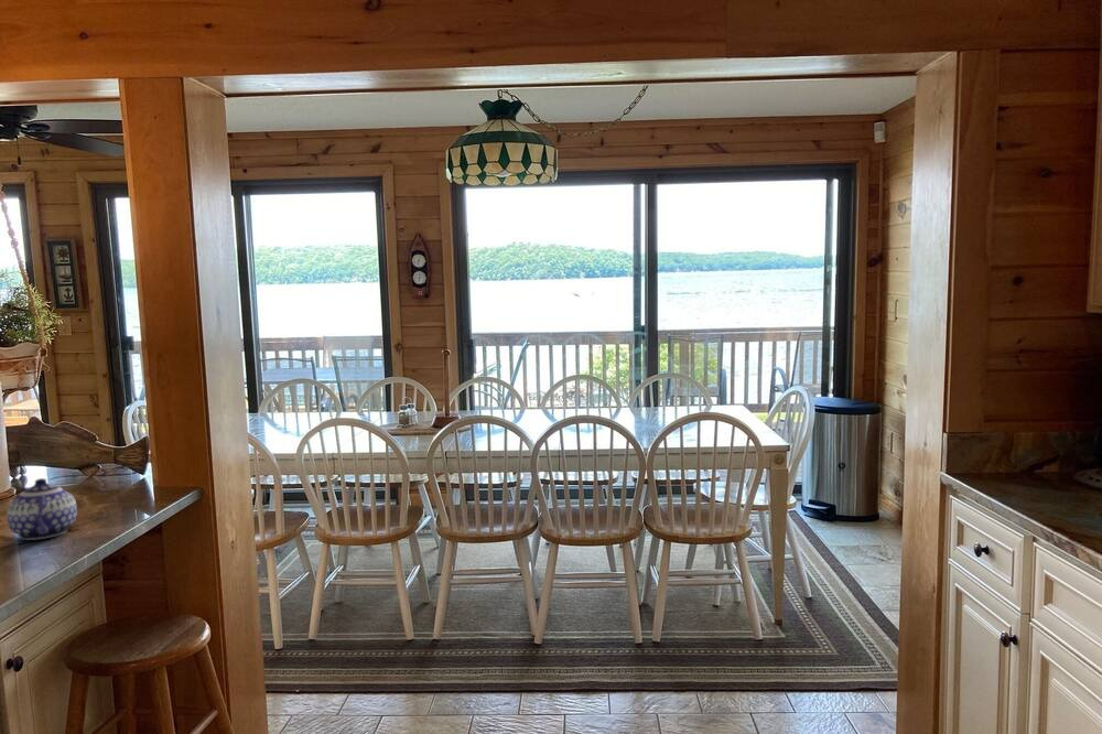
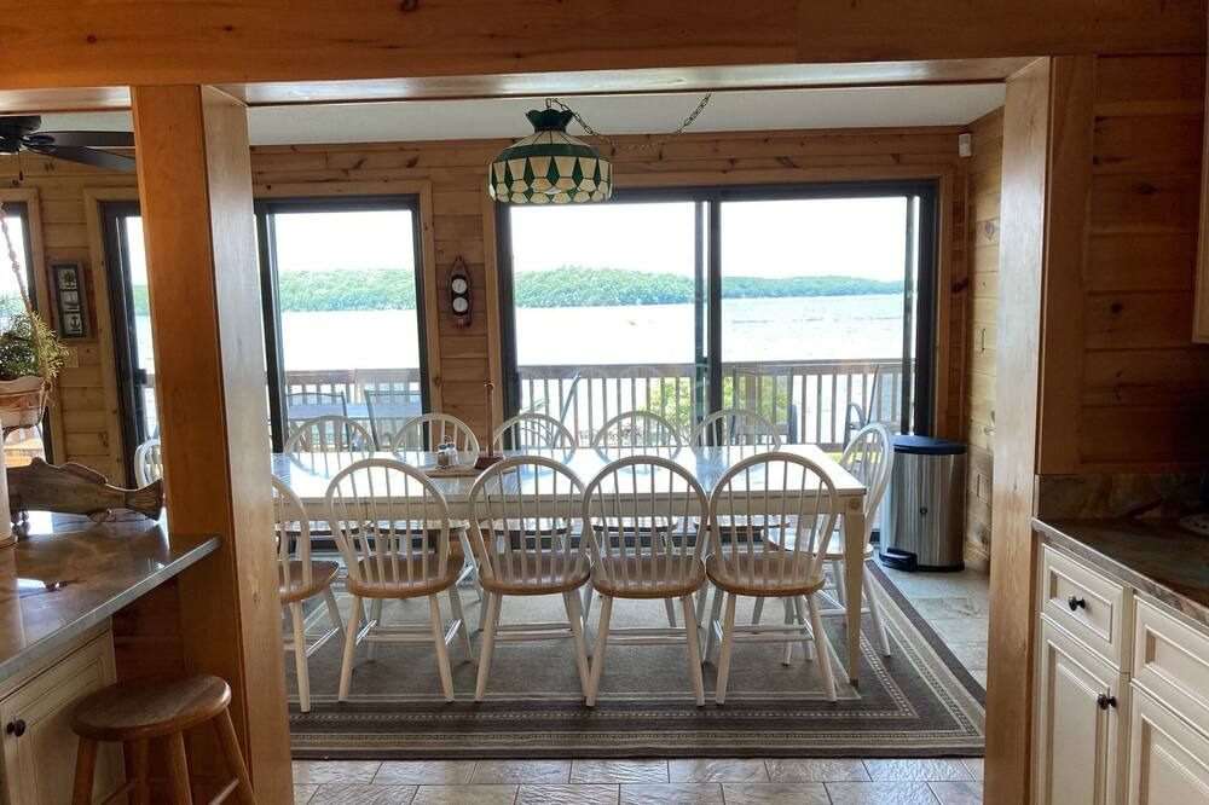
- teapot [6,477,78,541]
